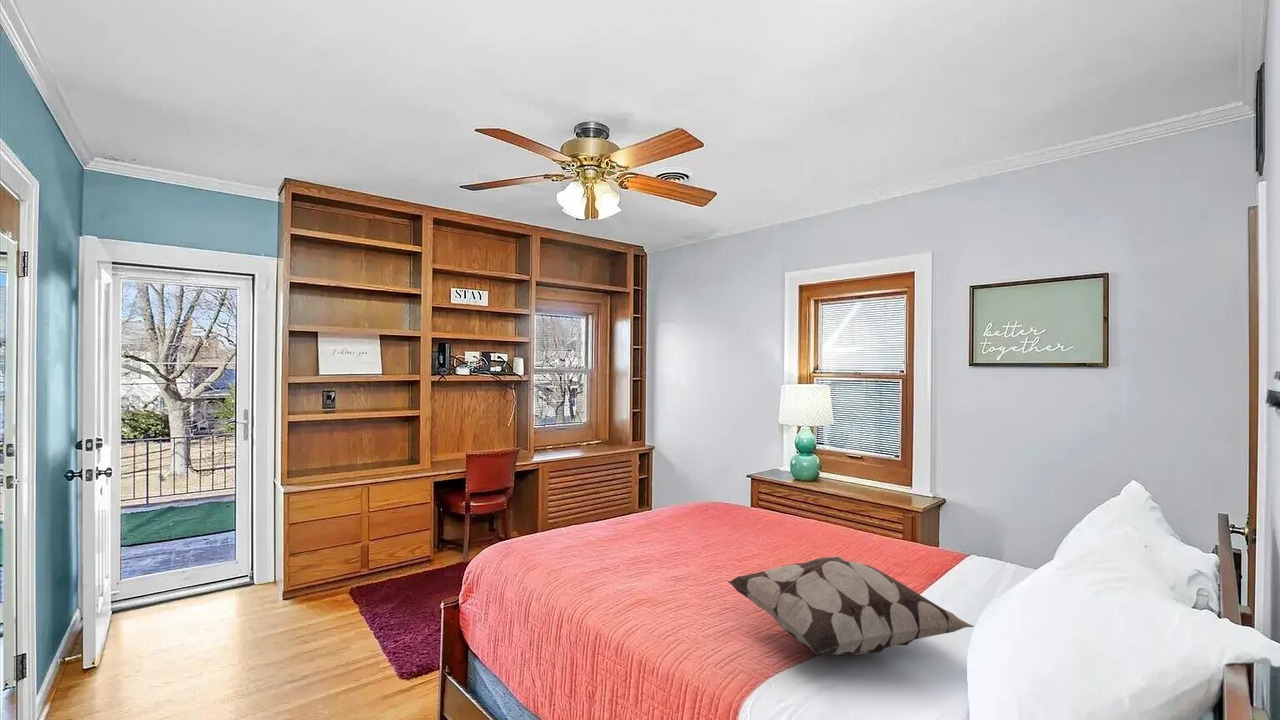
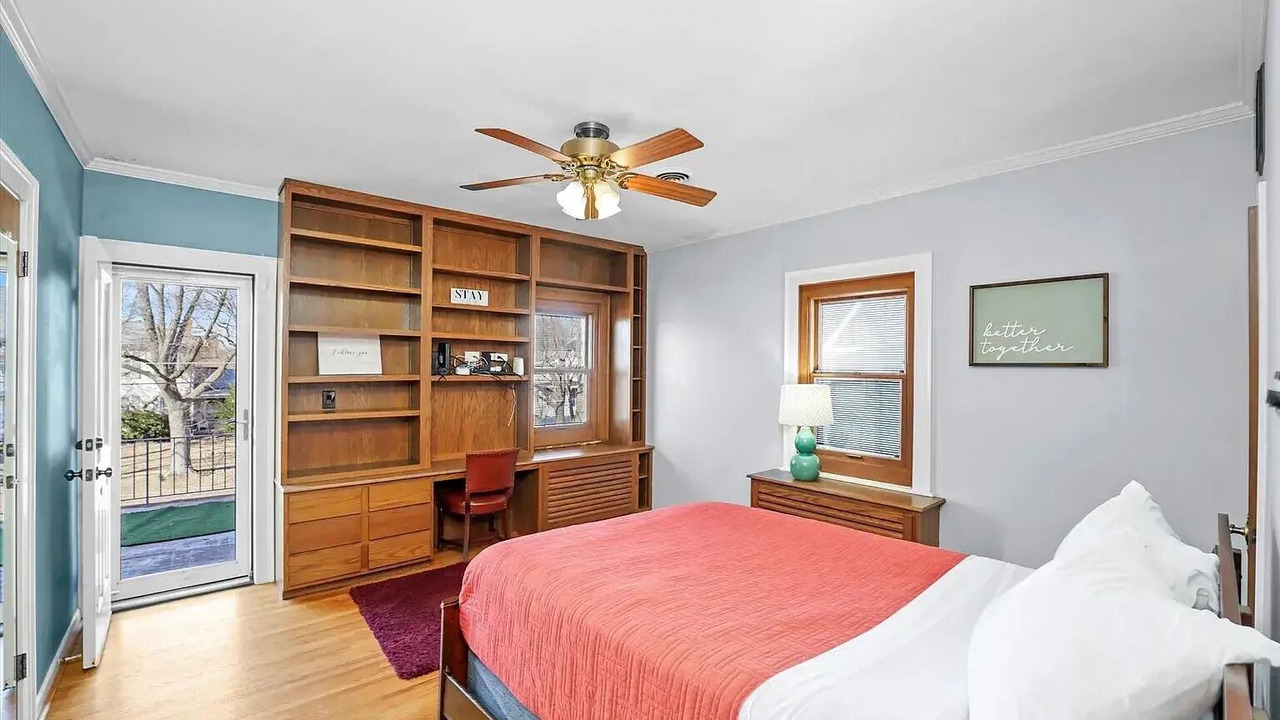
- decorative pillow [727,555,976,658]
